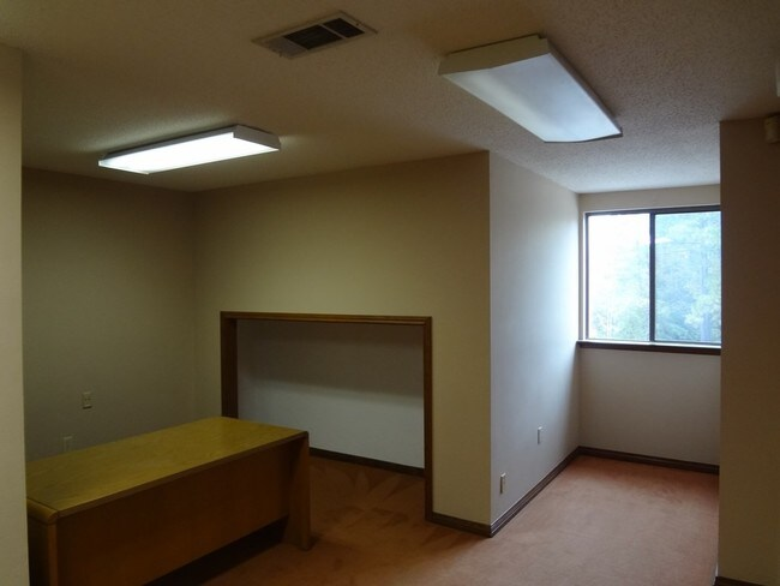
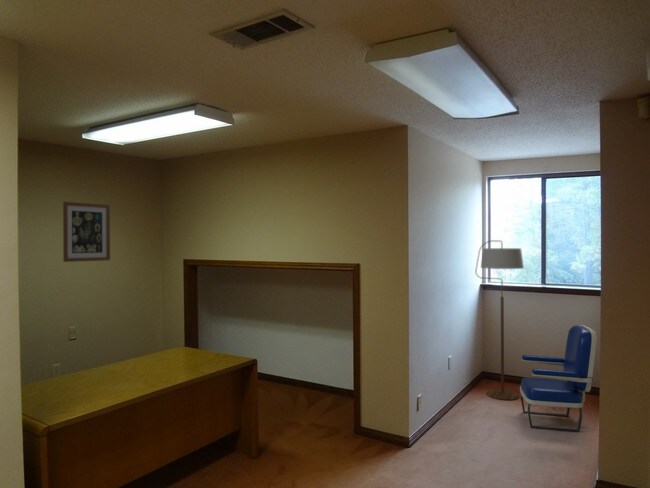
+ armchair [519,324,598,433]
+ floor lamp [474,239,525,401]
+ wall art [62,201,111,263]
